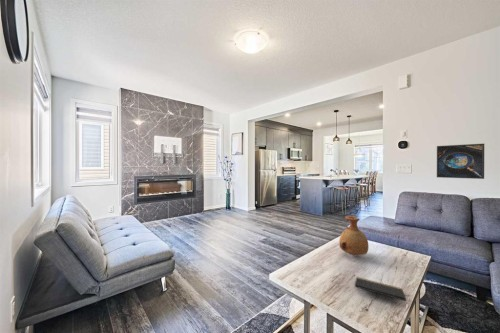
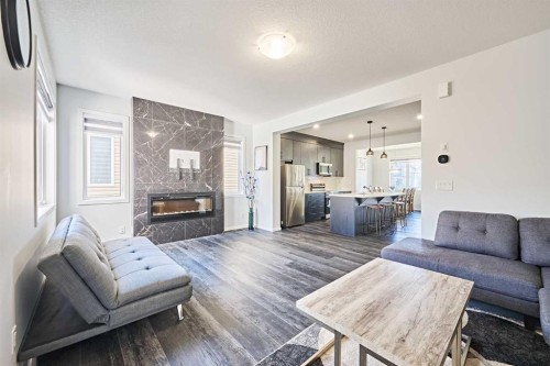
- vase [338,215,369,256]
- notepad [354,276,408,303]
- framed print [436,143,485,180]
